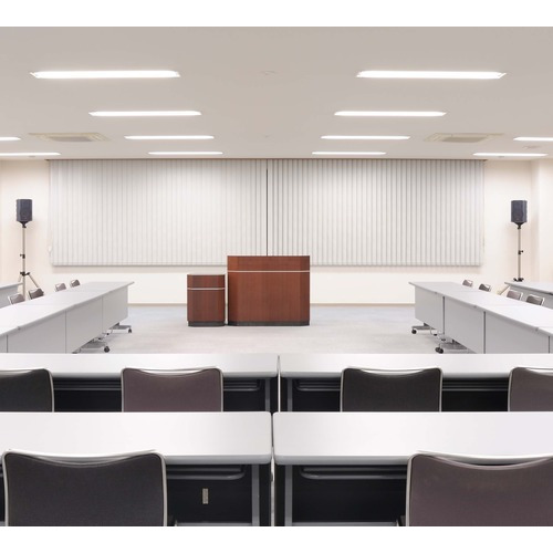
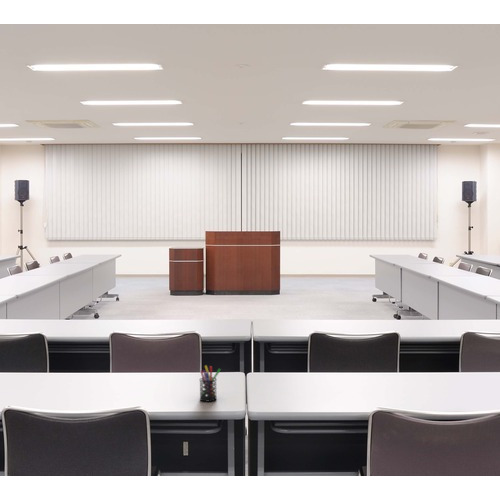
+ pen holder [199,364,221,403]
